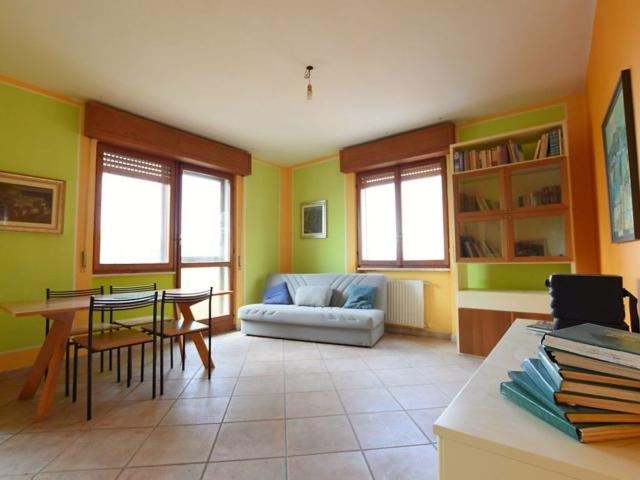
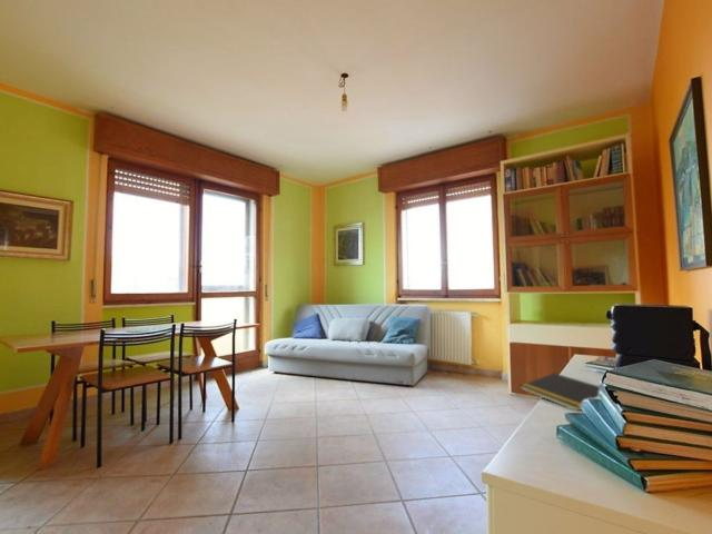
+ notepad [520,372,601,412]
